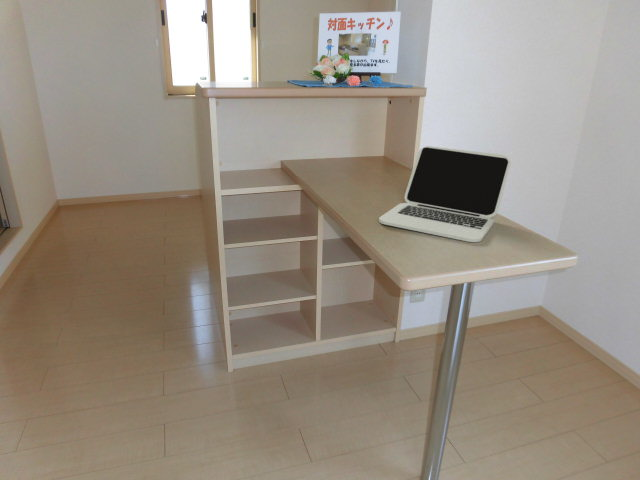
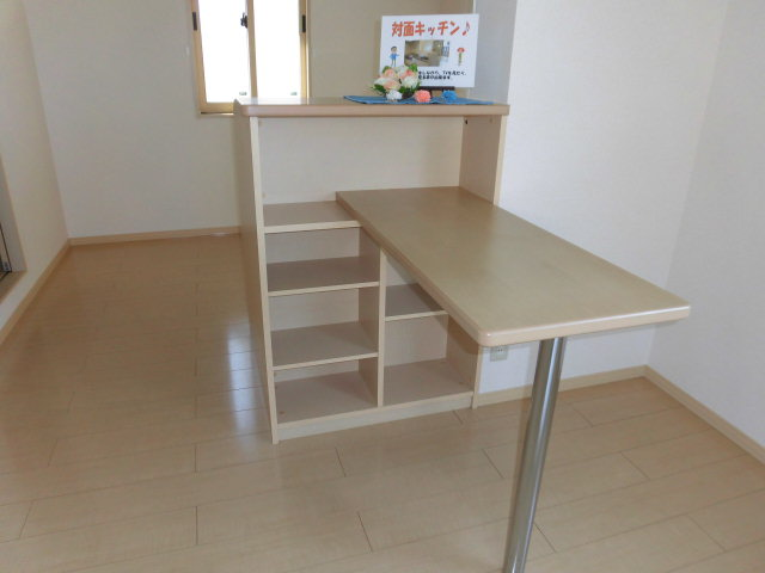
- laptop [378,145,512,243]
